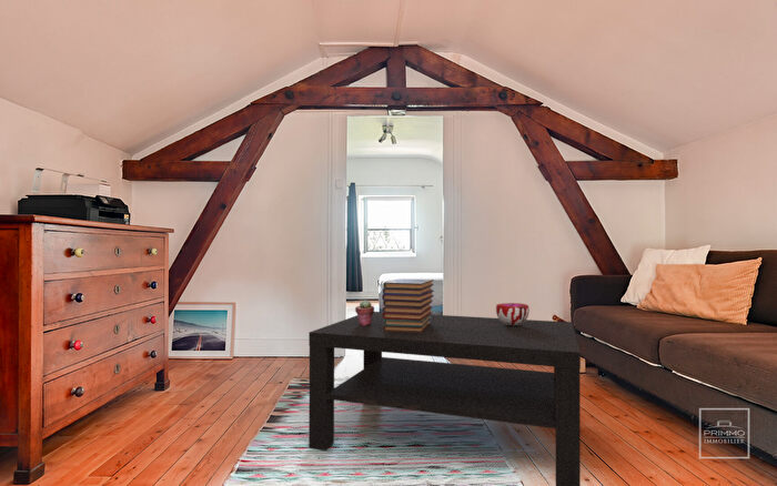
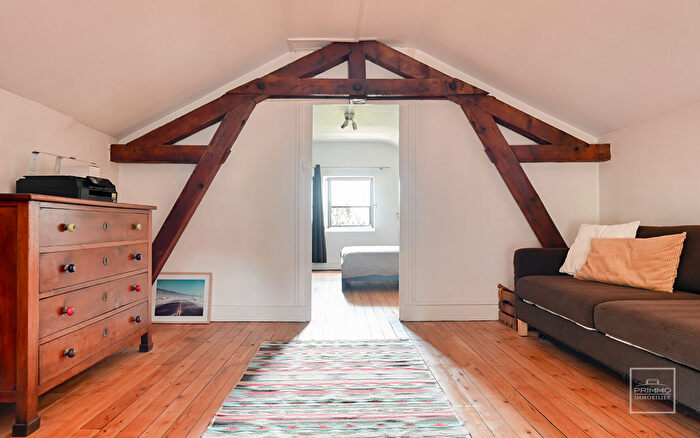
- decorative bowl [495,302,531,326]
- potted succulent [354,300,375,325]
- coffee table [307,311,582,486]
- book stack [381,277,435,333]
